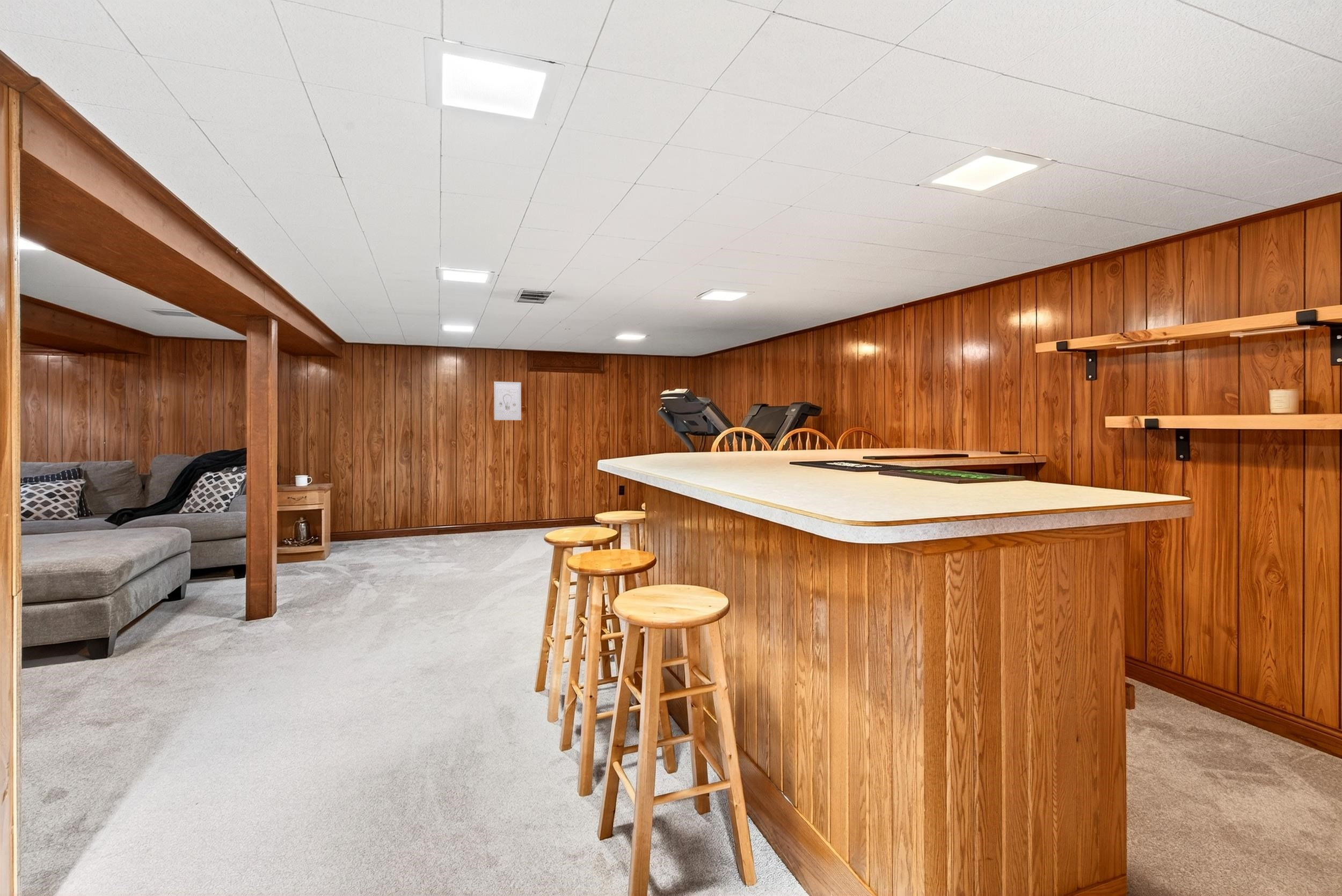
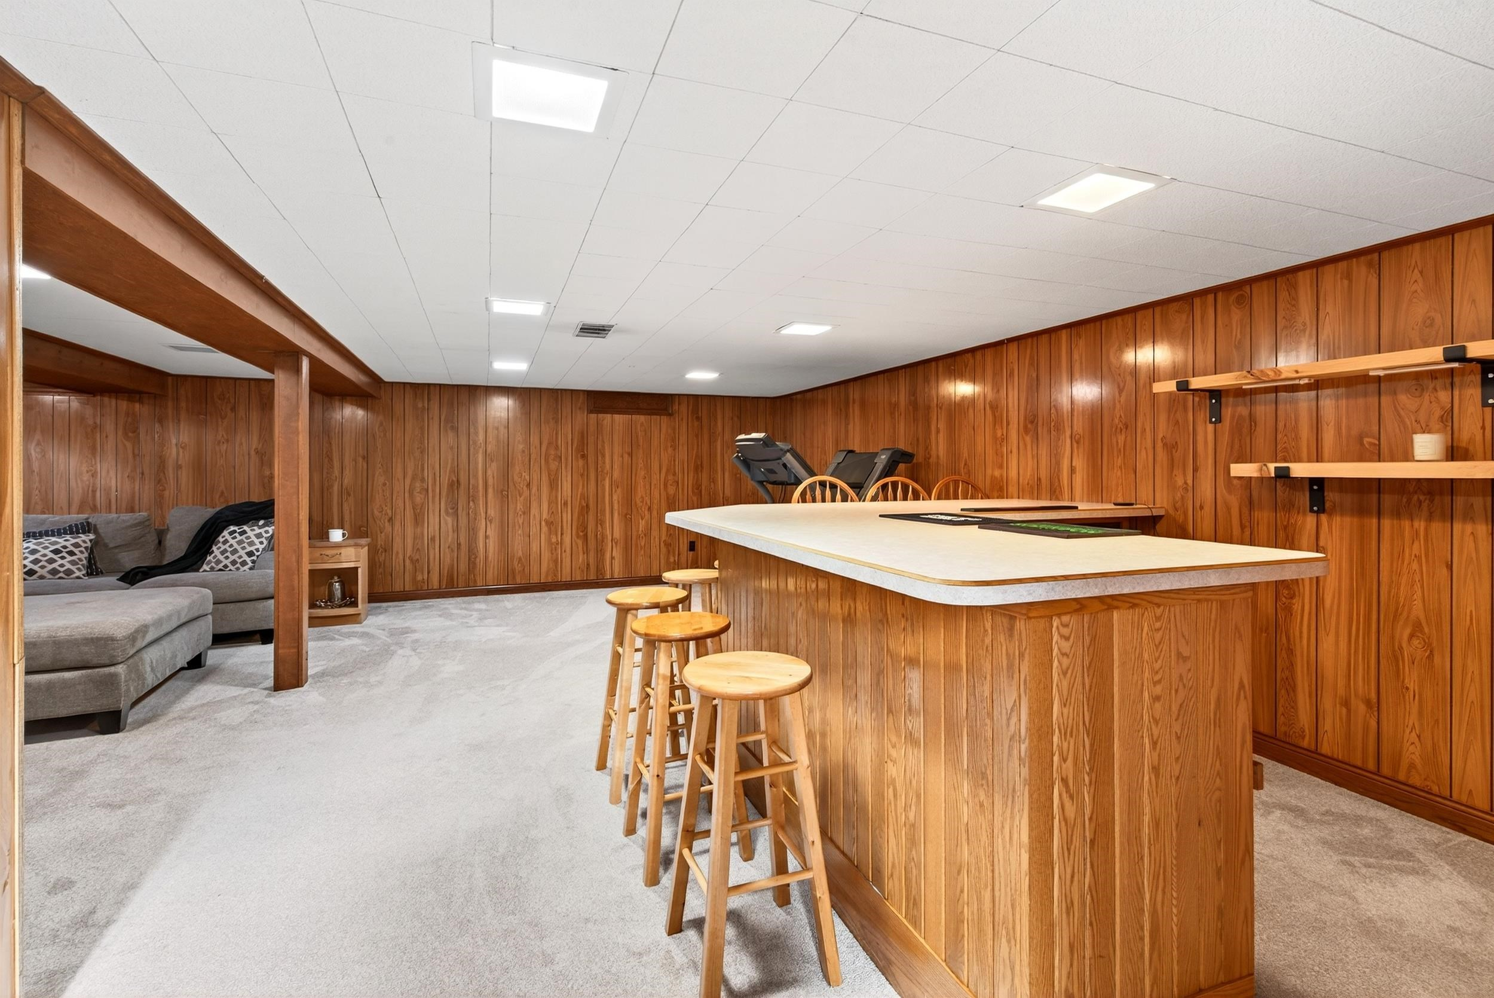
- wall art [493,381,522,421]
